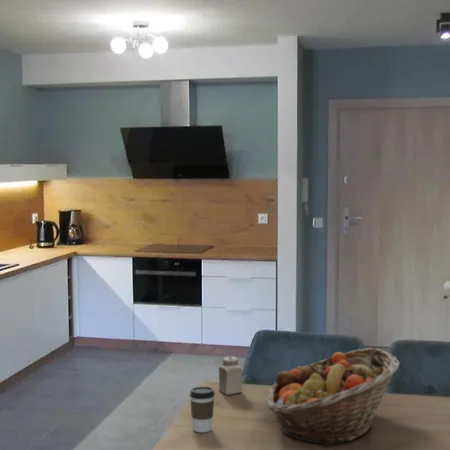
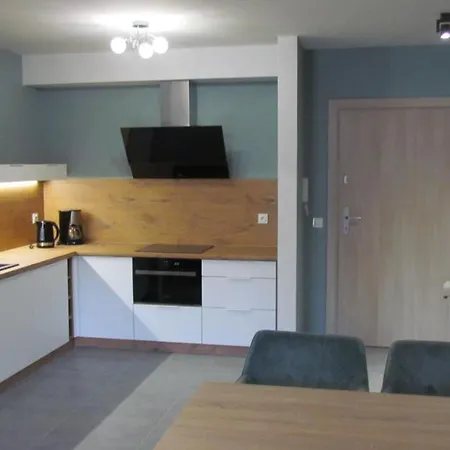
- salt shaker [218,355,243,396]
- fruit basket [266,347,401,446]
- coffee cup [189,386,216,433]
